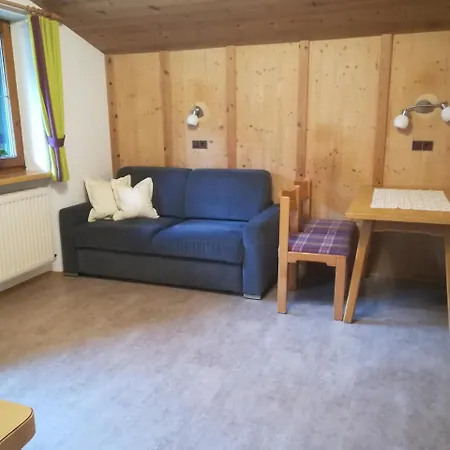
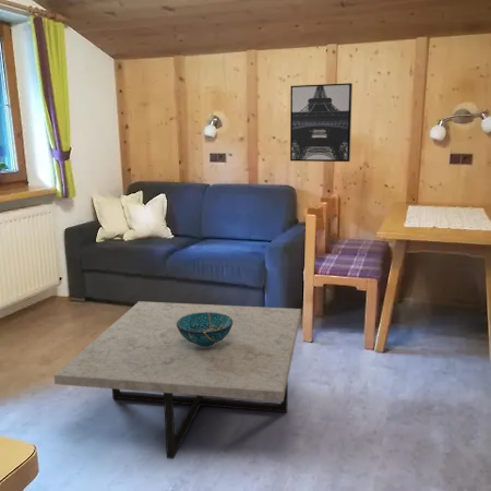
+ coffee table [53,300,302,459]
+ decorative bowl [177,312,233,347]
+ wall art [289,82,354,163]
